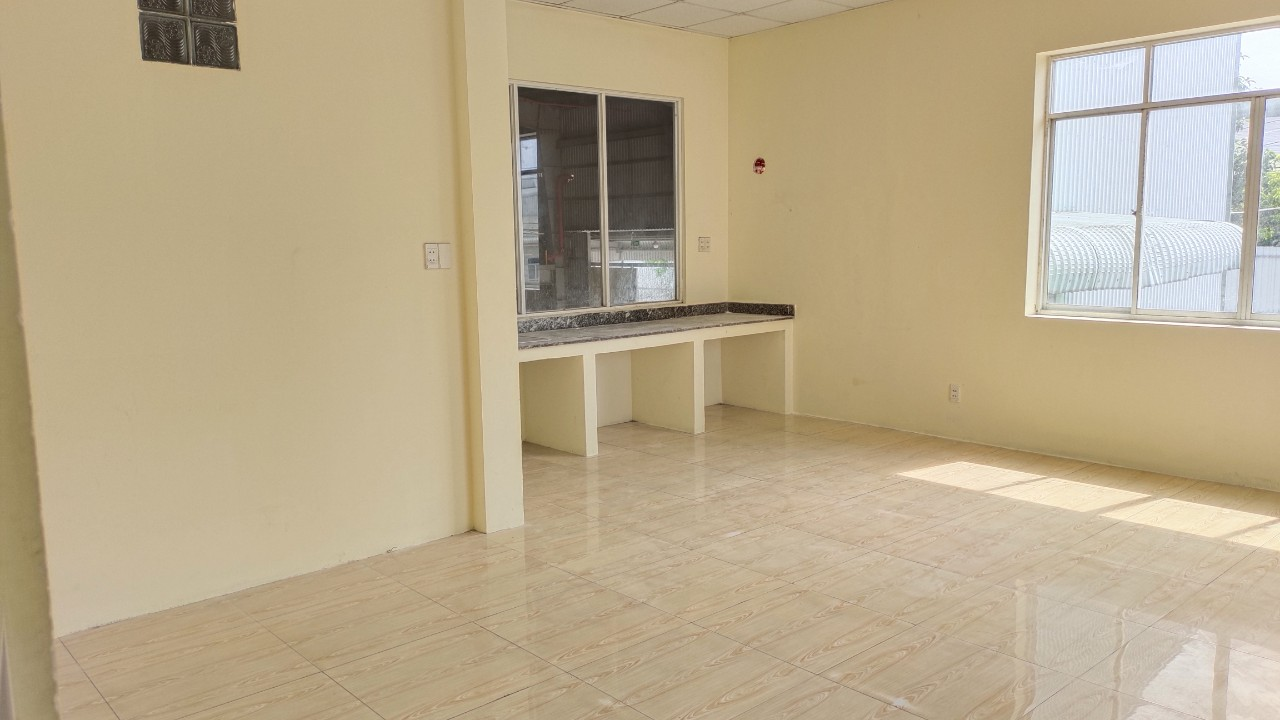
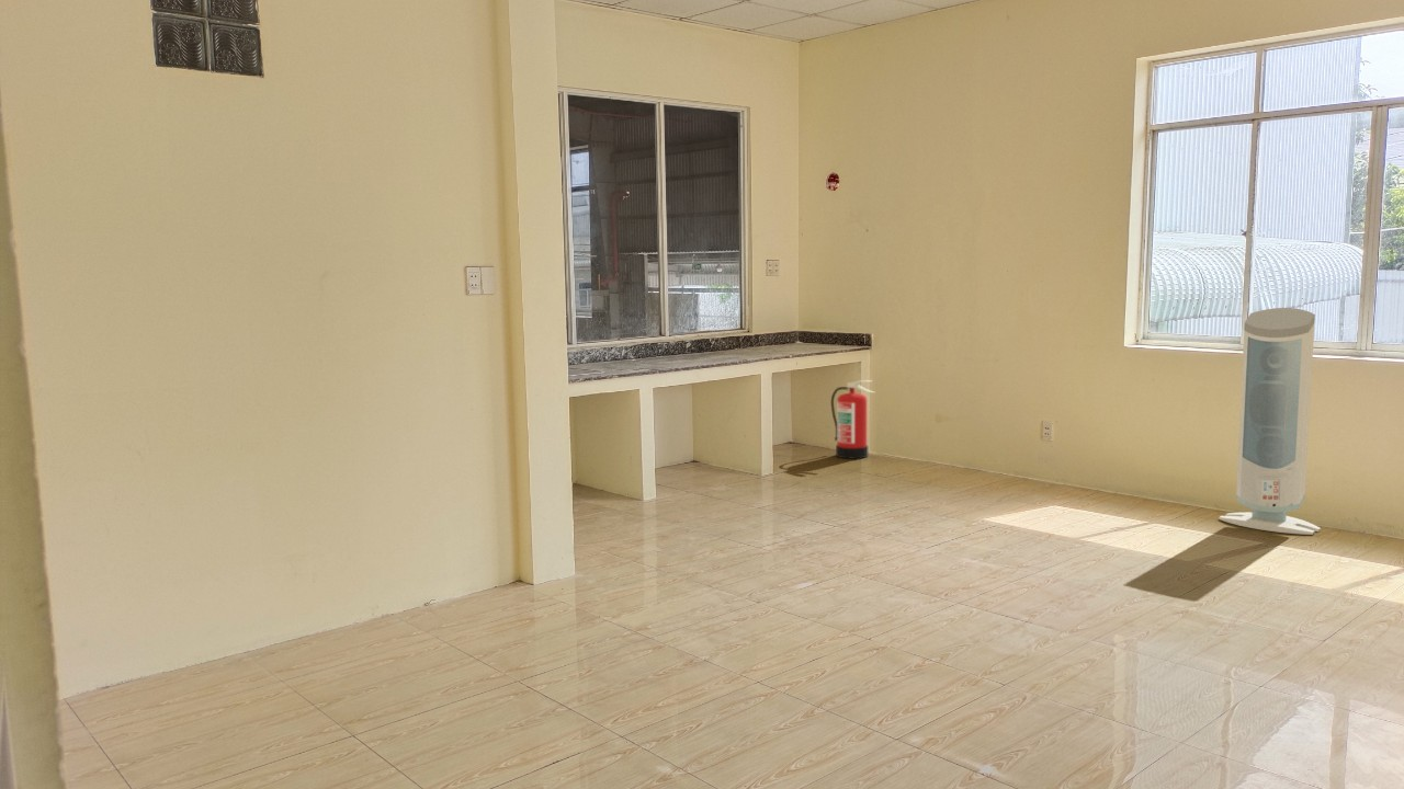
+ fire extinguisher [830,379,875,460]
+ air purifier [1218,307,1322,536]
